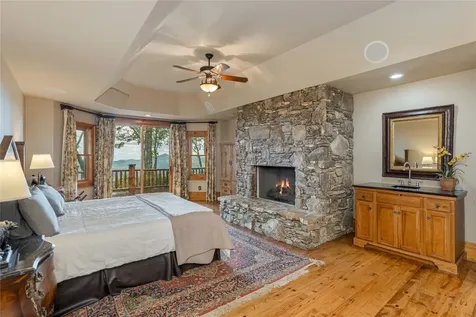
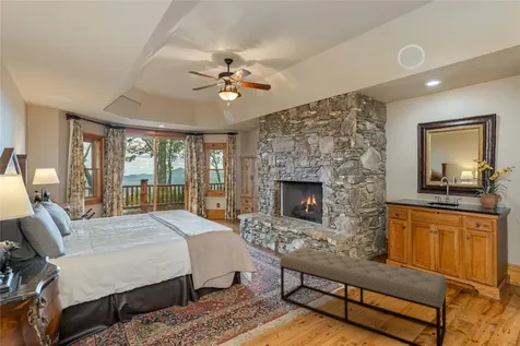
+ bench [280,247,449,346]
